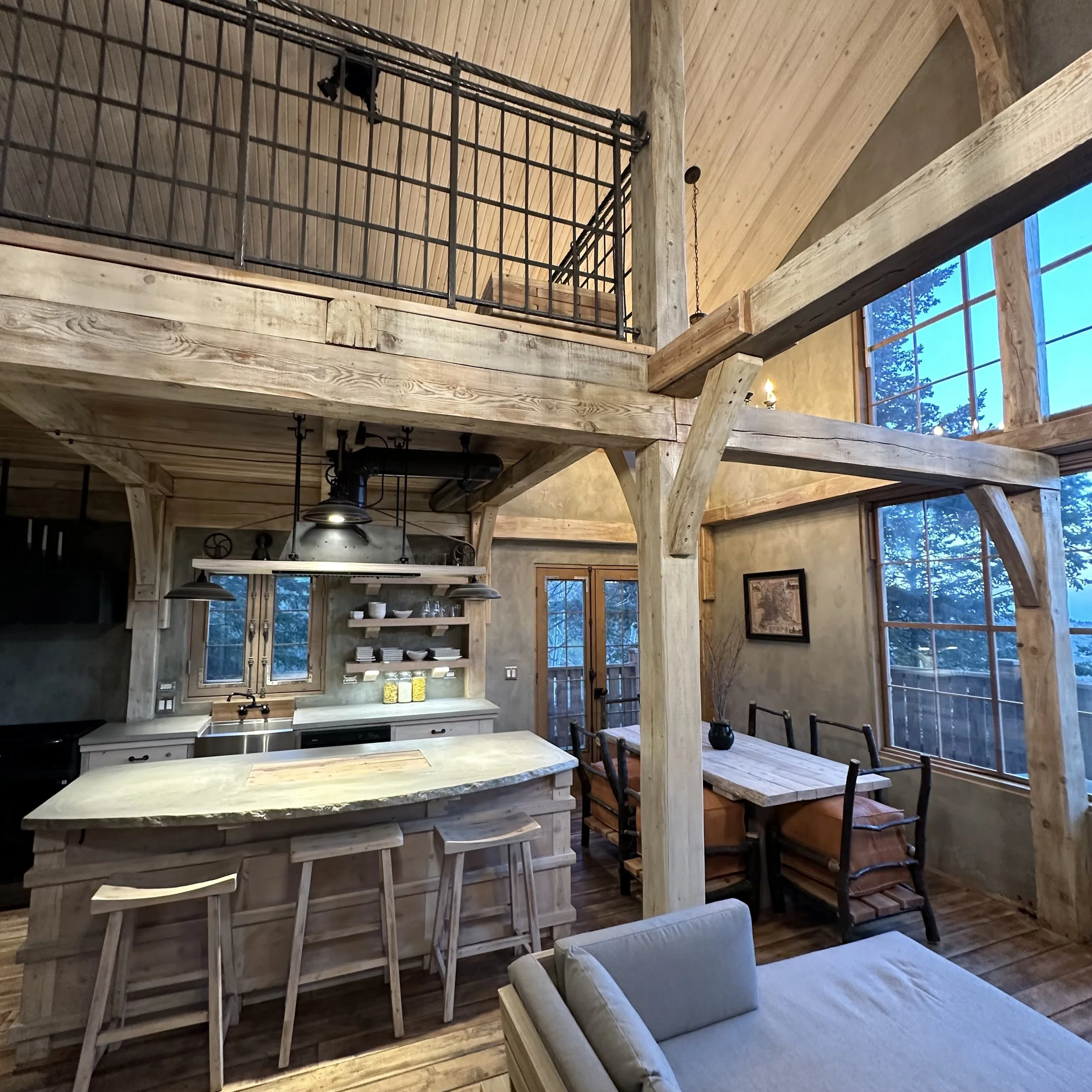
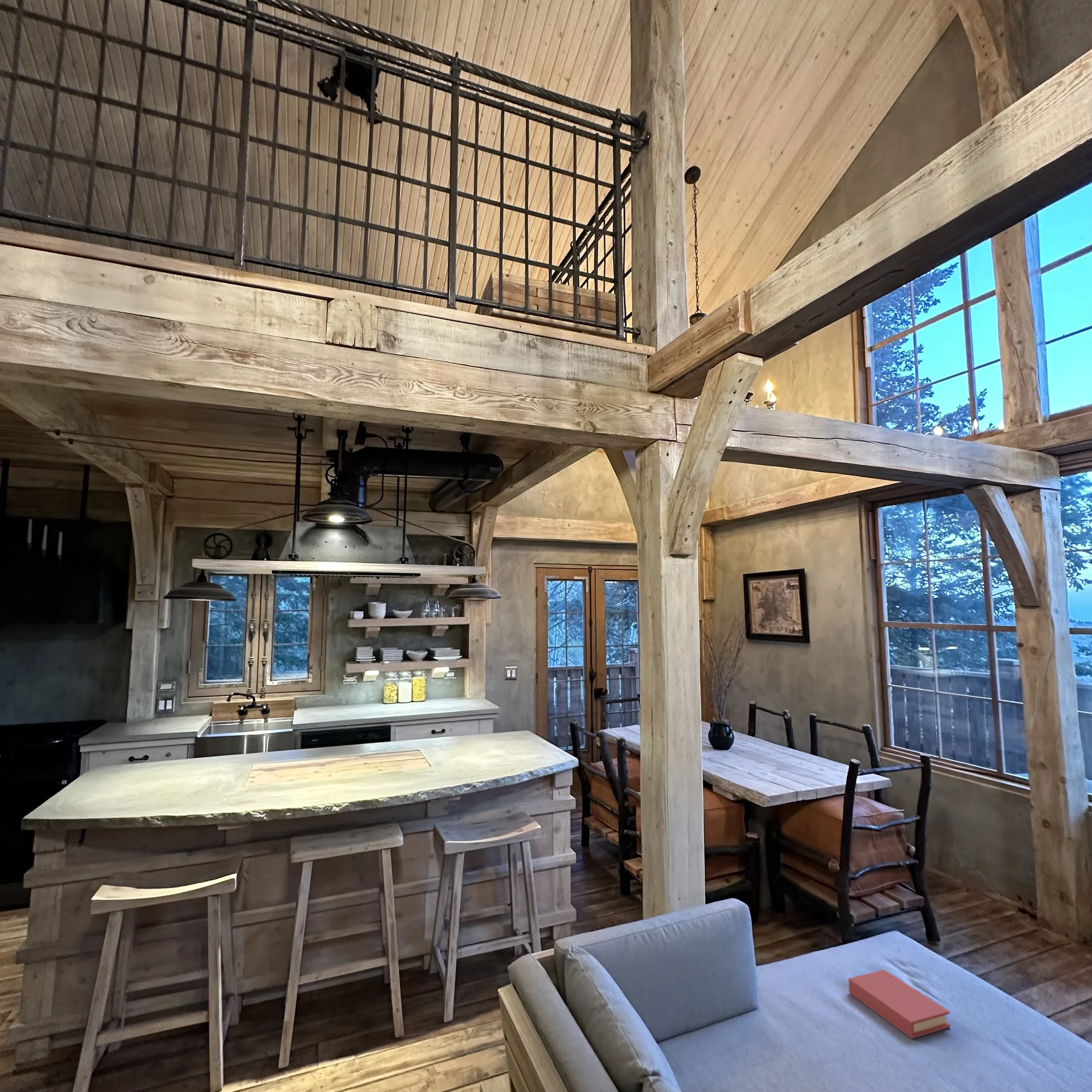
+ book [848,969,951,1039]
